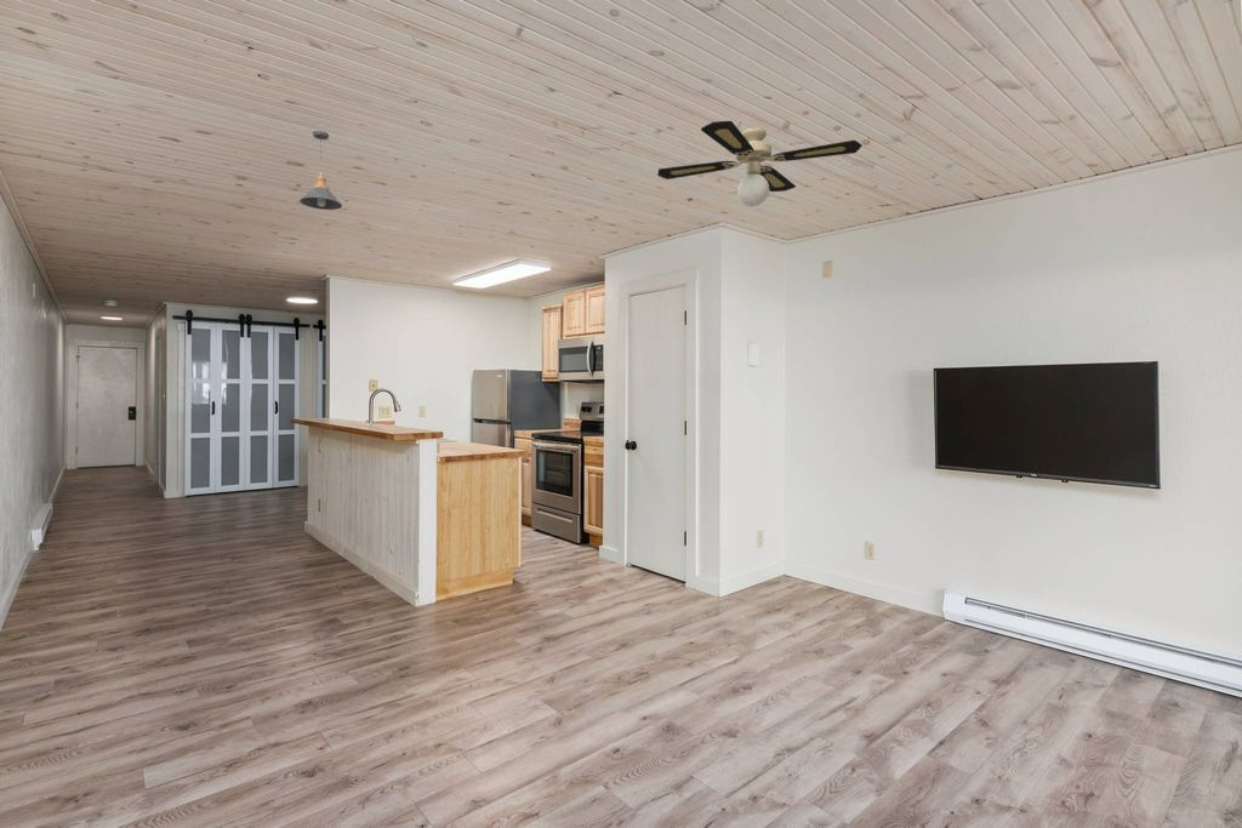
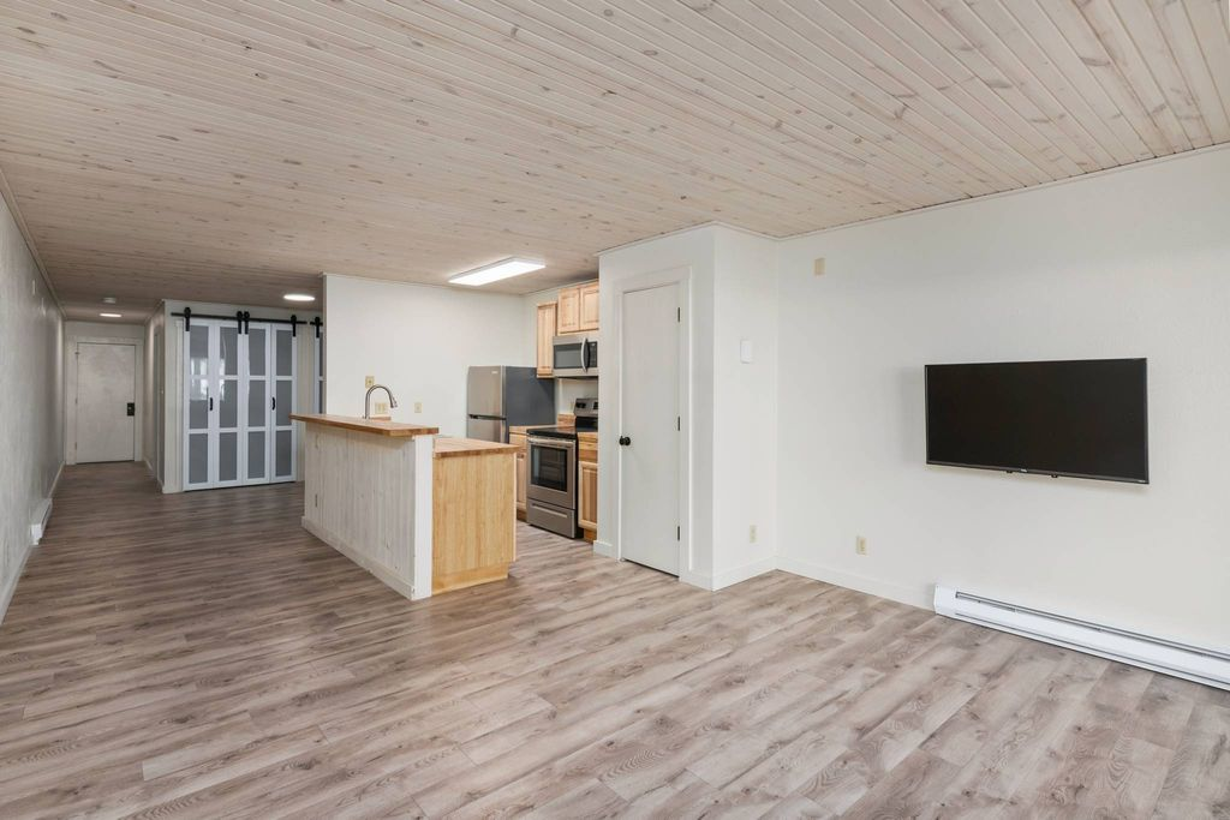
- ceiling fan [656,120,864,207]
- pendant light [298,130,343,211]
